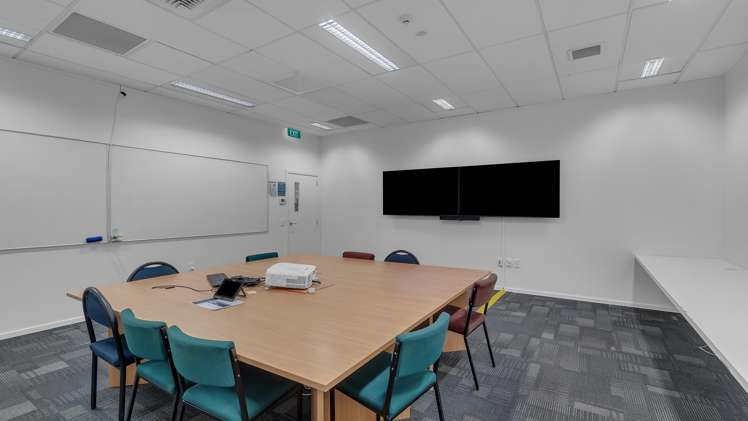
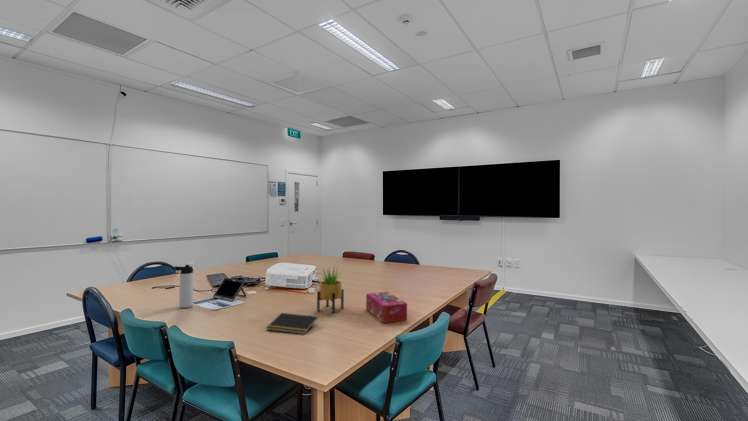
+ potted plant [316,263,345,314]
+ tissue box [365,291,408,324]
+ thermos bottle [173,264,194,309]
+ notepad [265,312,319,335]
